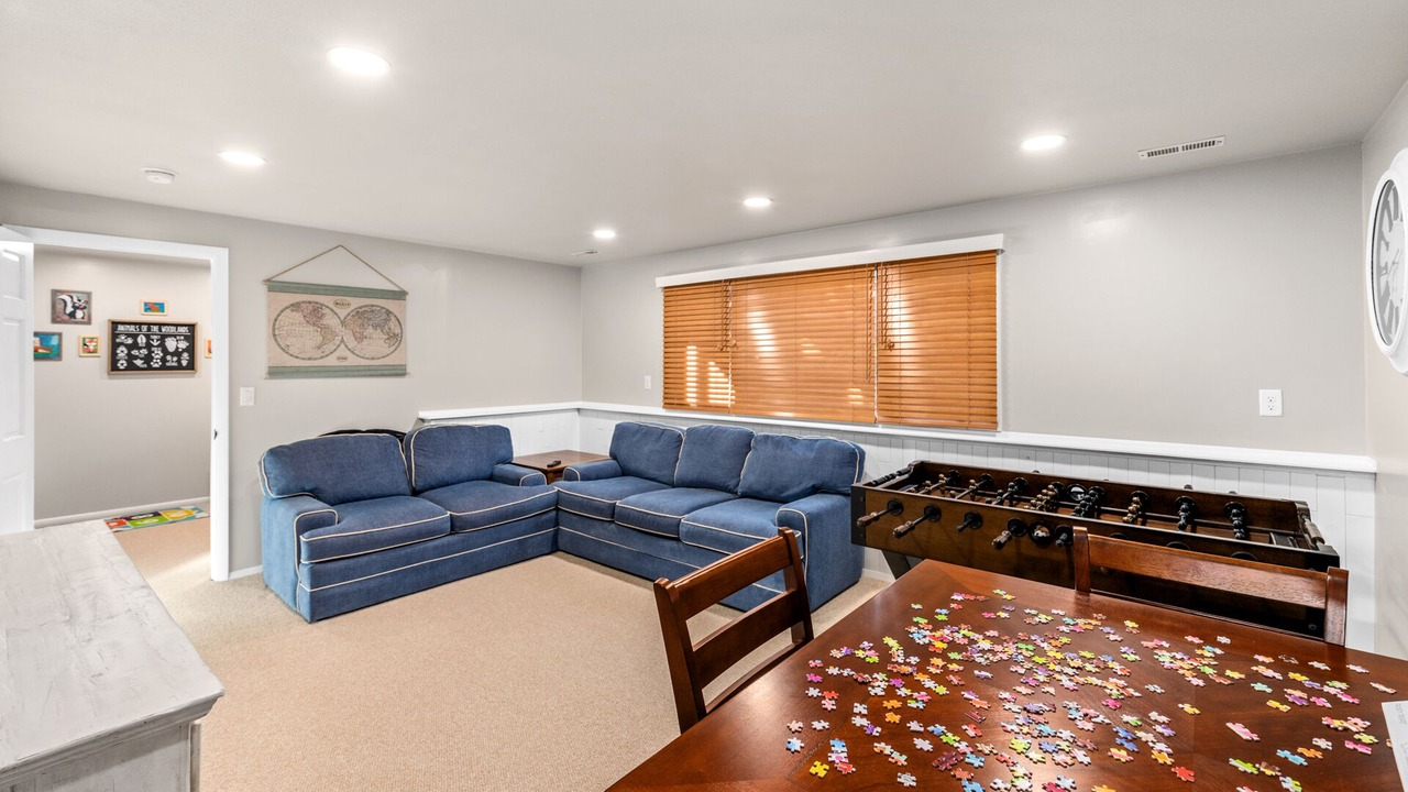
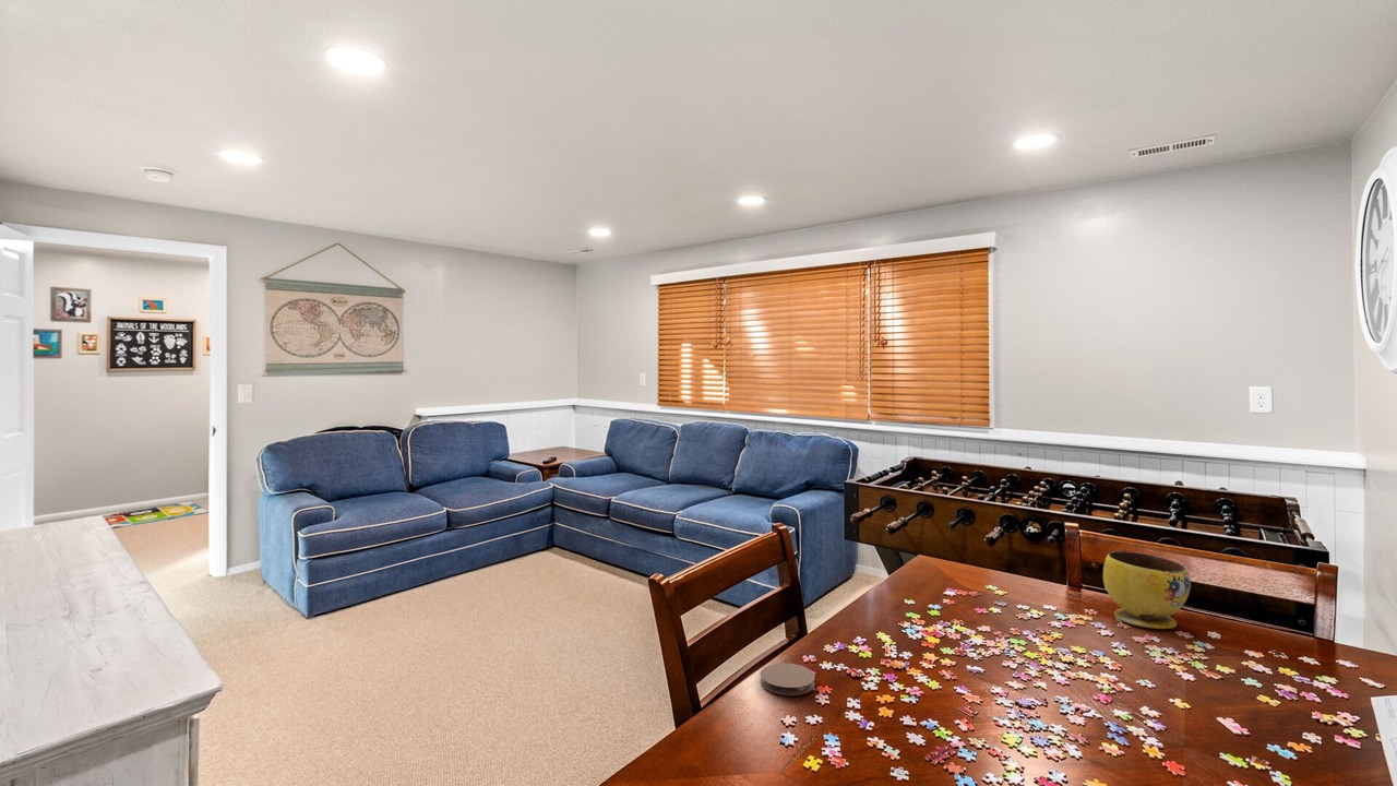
+ coaster [760,662,816,696]
+ bowl [1102,550,1192,630]
